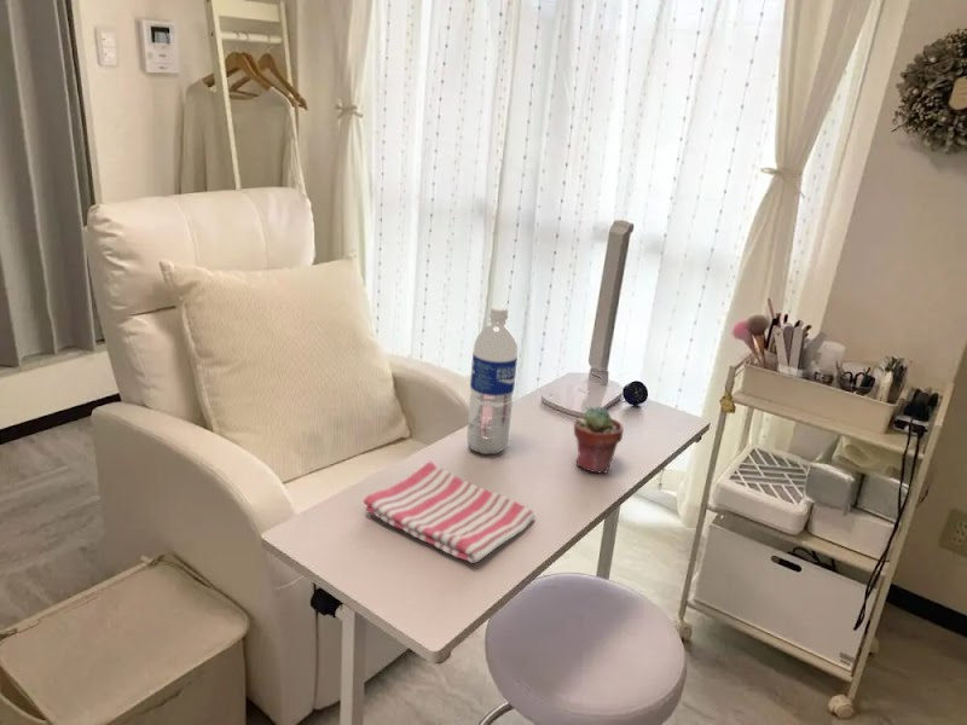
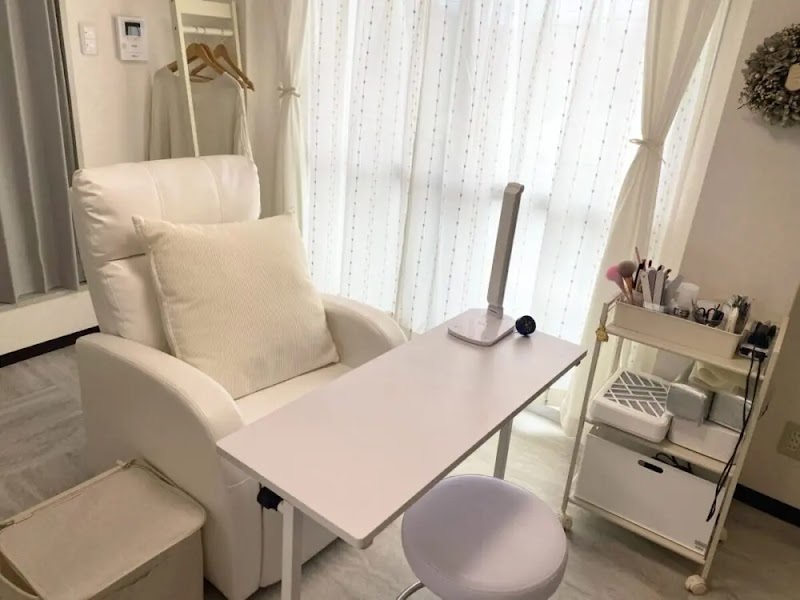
- potted succulent [573,405,625,475]
- water bottle [465,304,519,456]
- dish towel [363,459,537,564]
